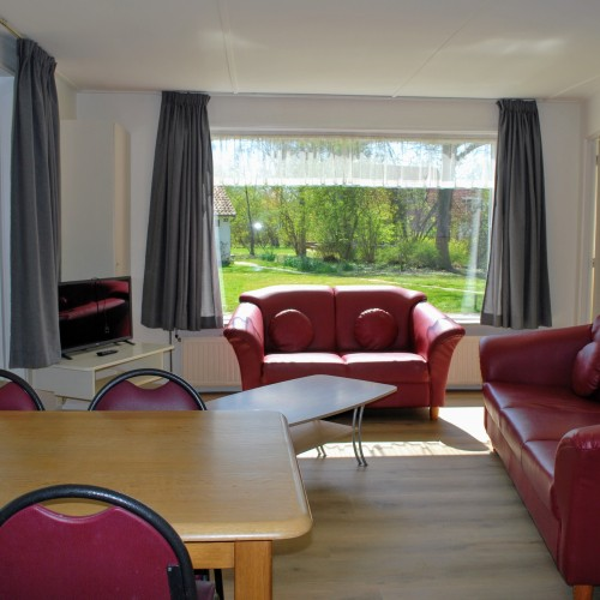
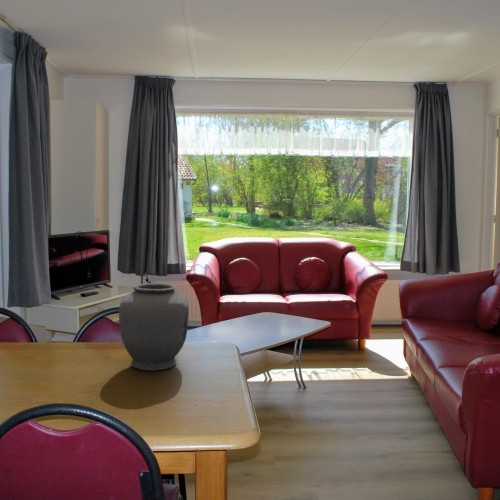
+ vase [118,282,190,372]
